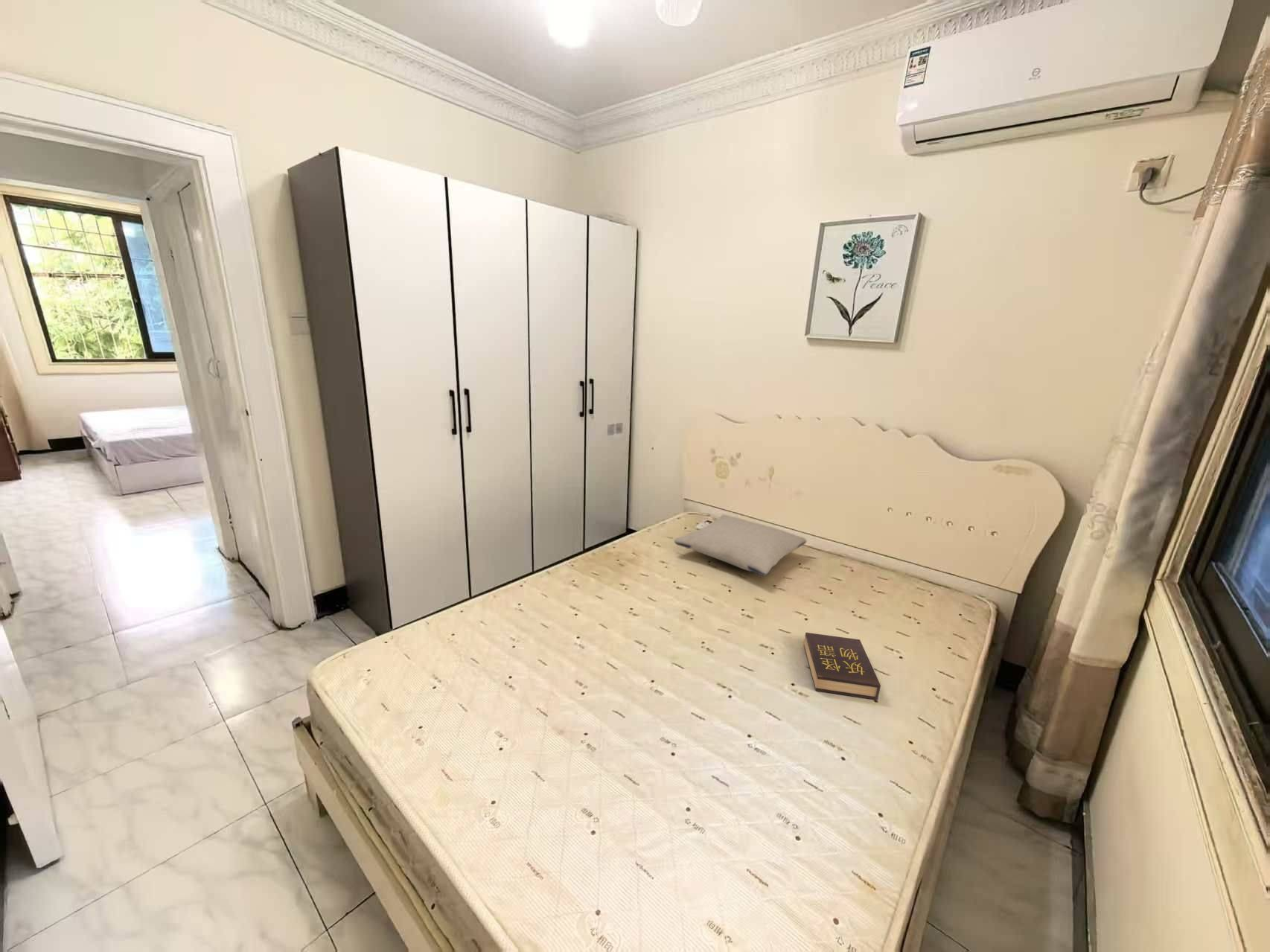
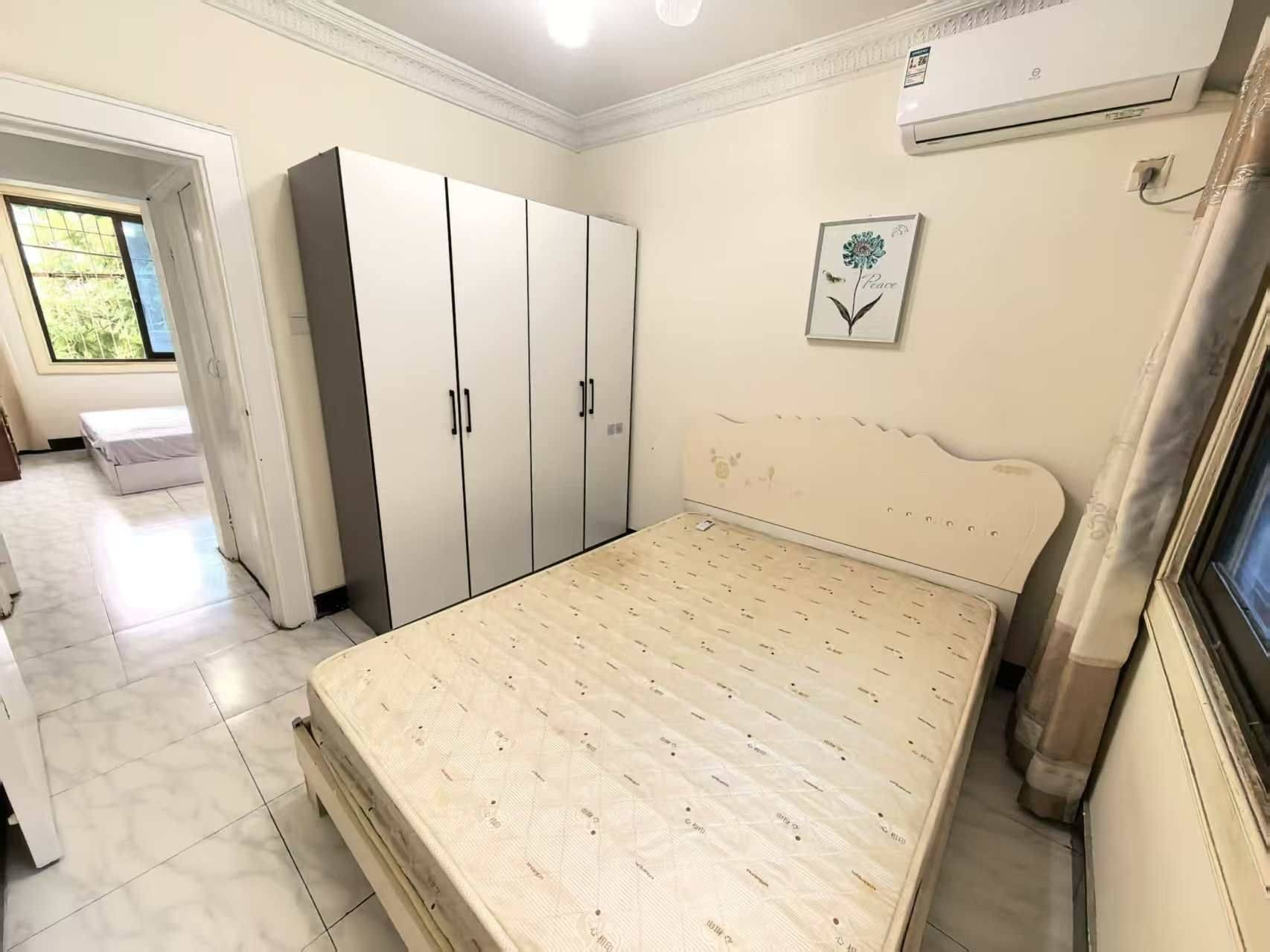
- pillow [674,514,808,577]
- hardback book [803,632,881,700]
